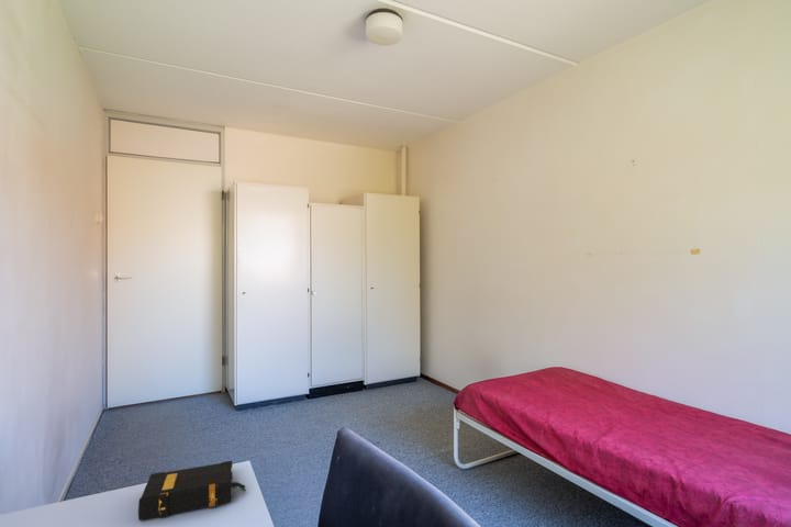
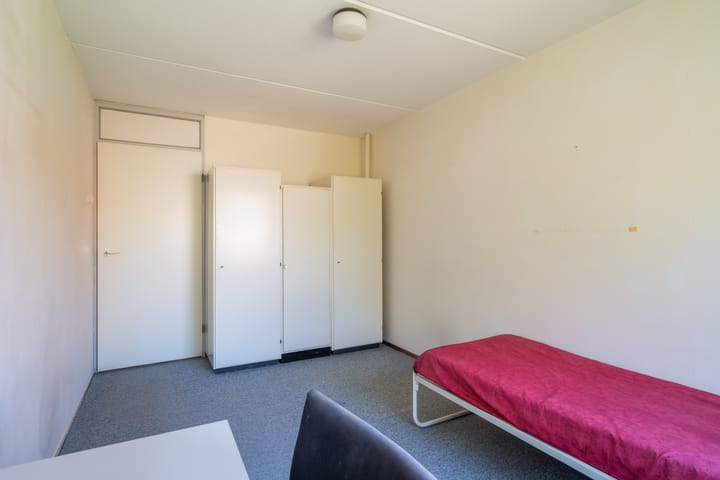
- book [137,460,247,522]
